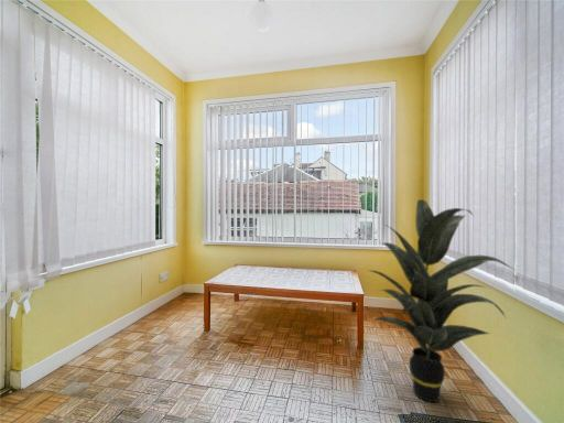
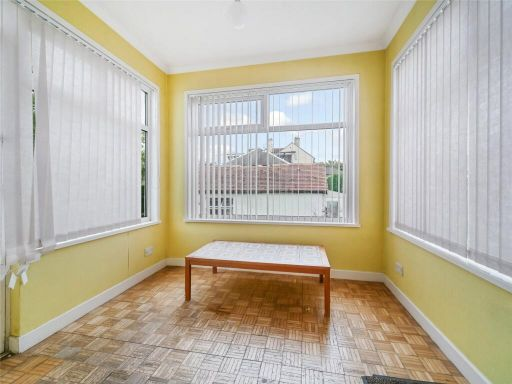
- indoor plant [367,198,517,403]
